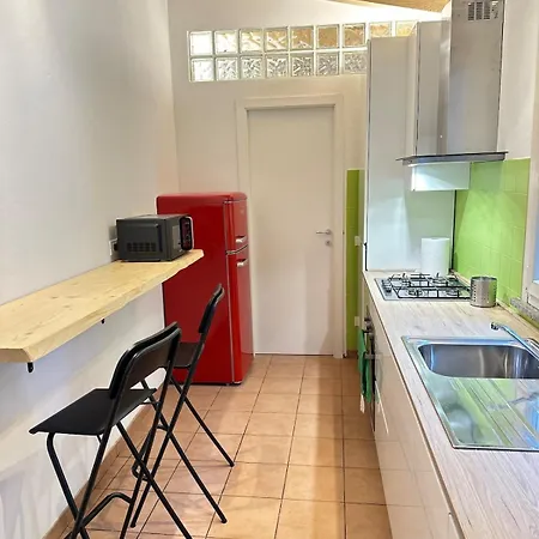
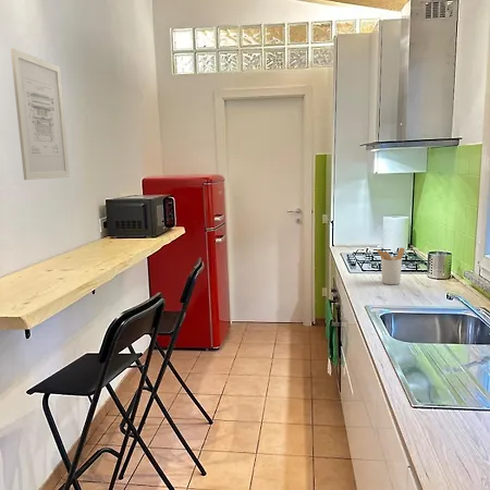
+ wall art [10,47,71,181]
+ utensil holder [376,246,405,285]
